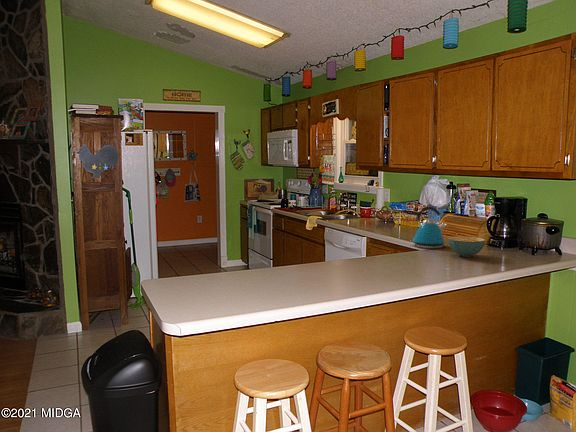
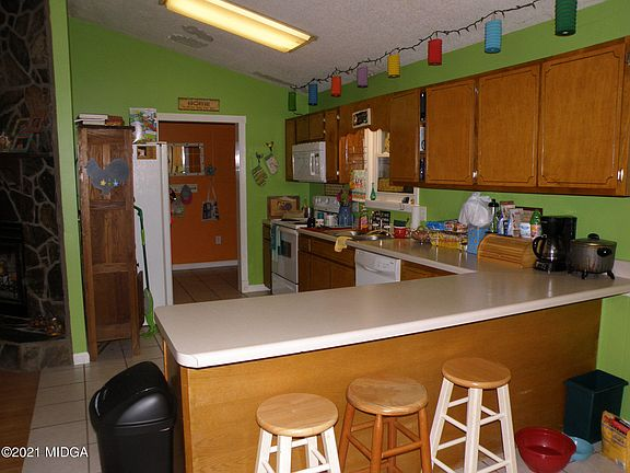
- kettle [409,205,448,249]
- cereal bowl [447,235,486,258]
